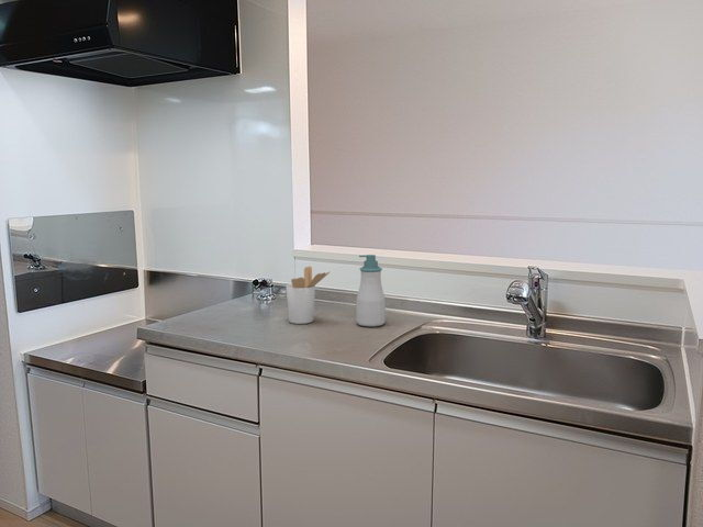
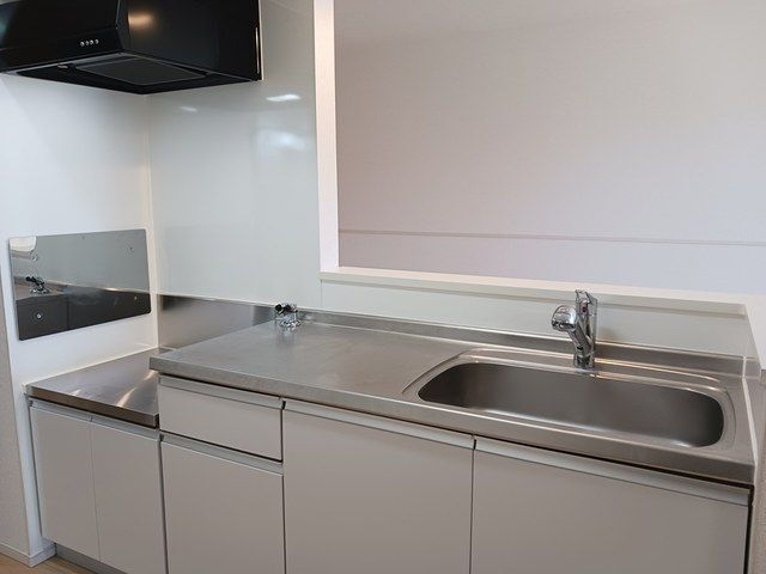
- soap bottle [355,254,387,327]
- utensil holder [286,266,331,325]
